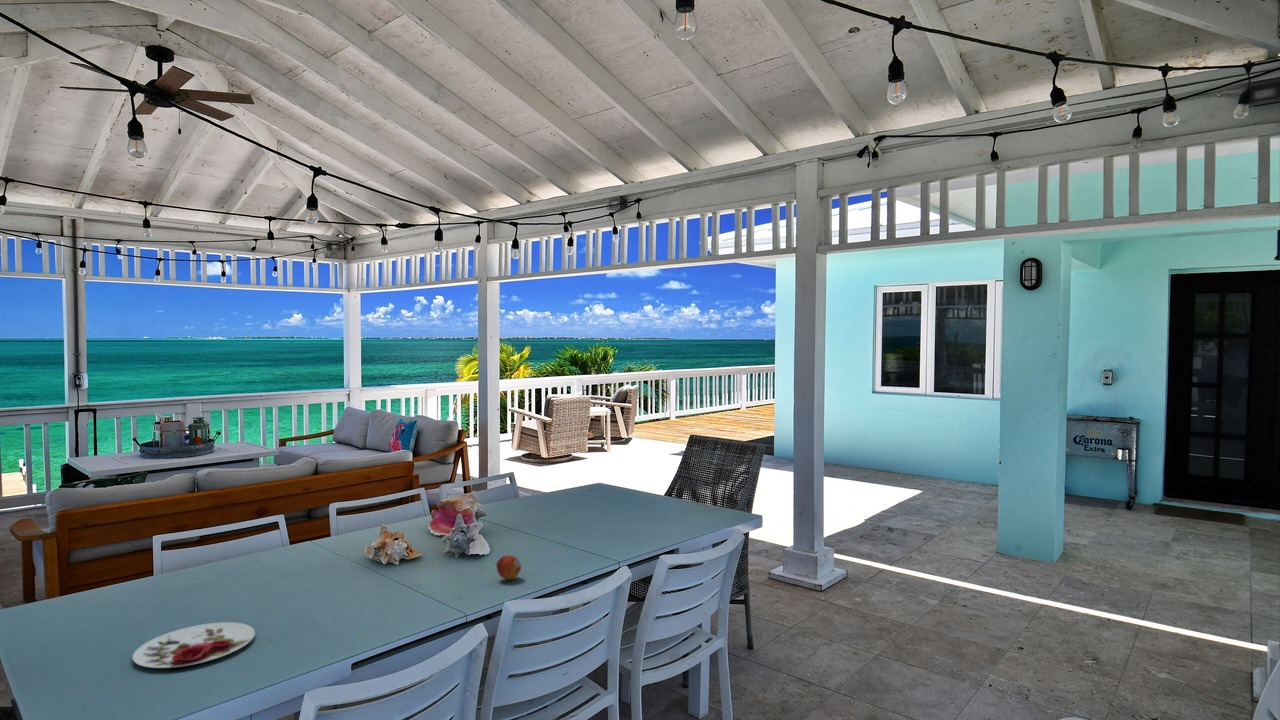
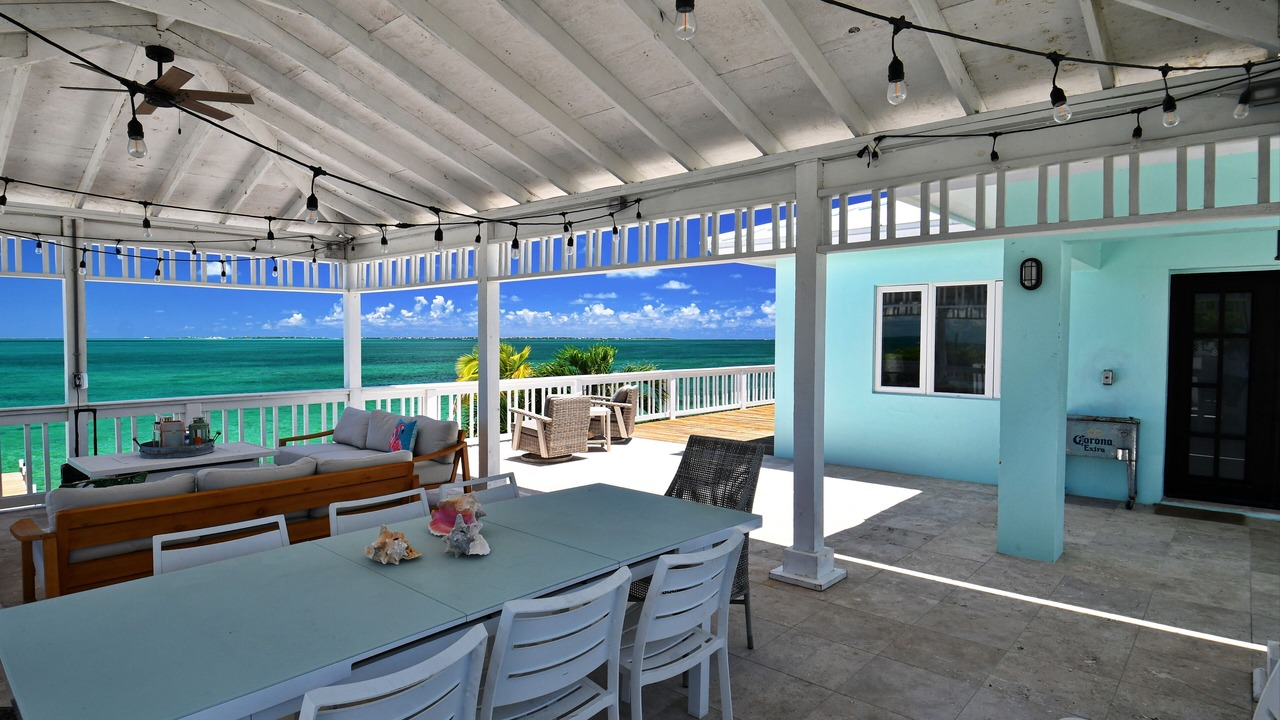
- plate [132,621,256,669]
- fruit [495,554,522,581]
